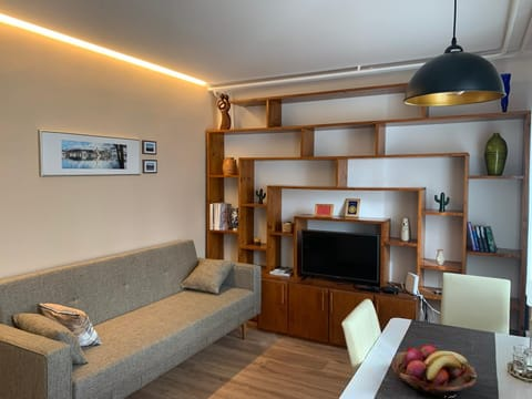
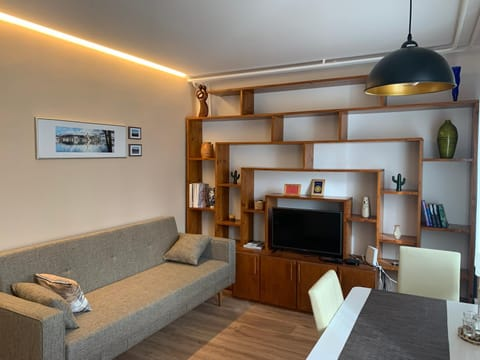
- fruit basket [390,345,478,397]
